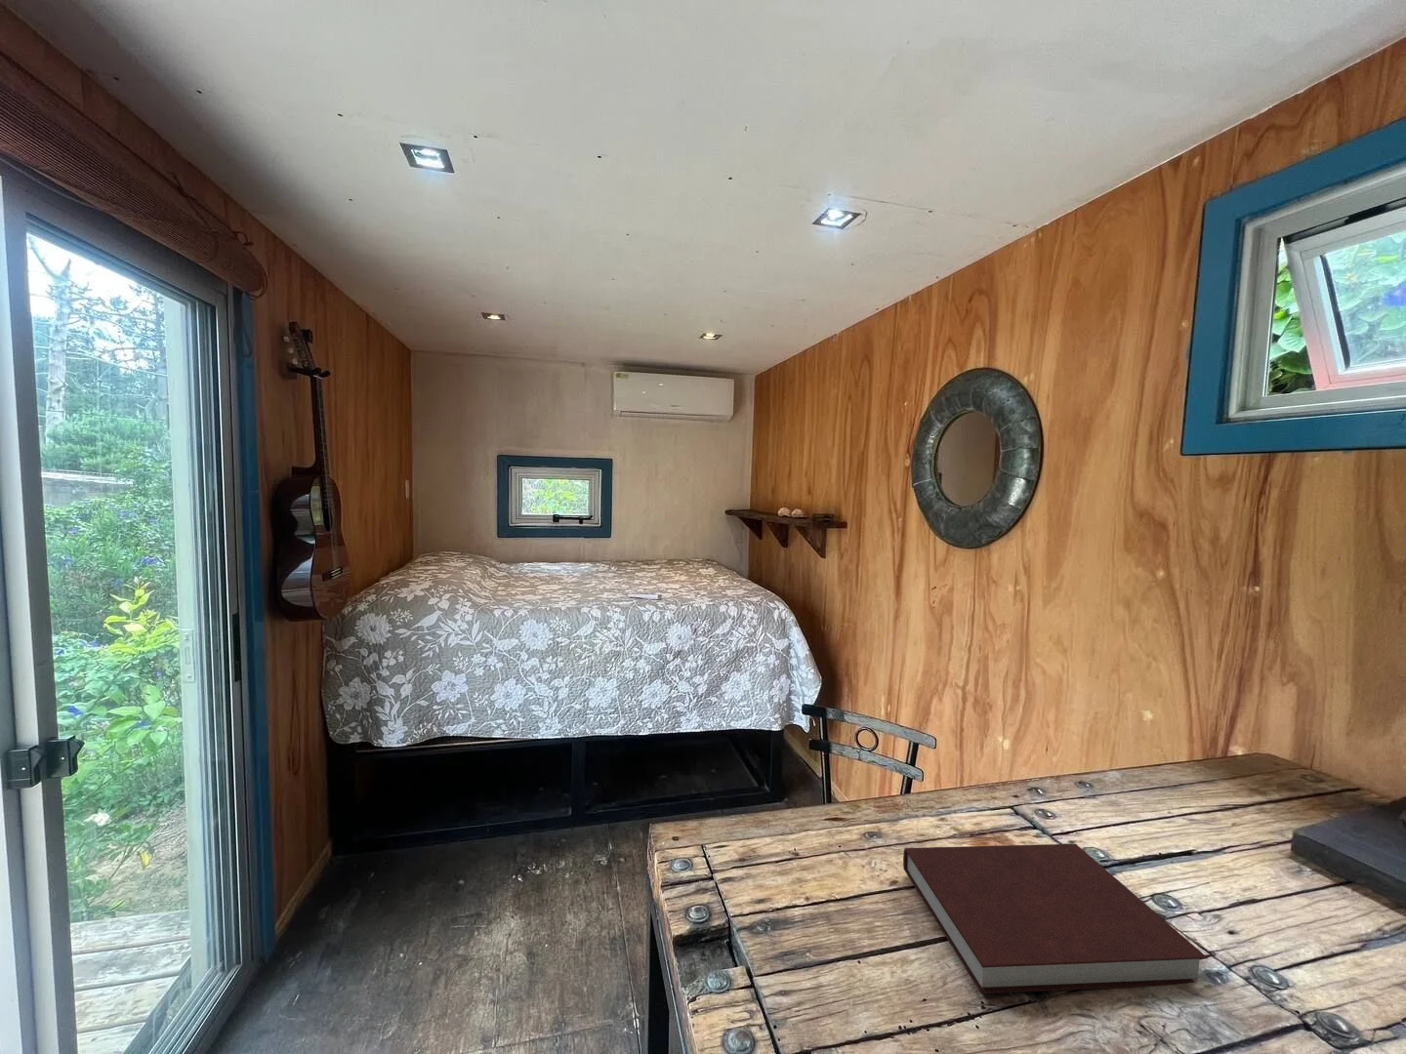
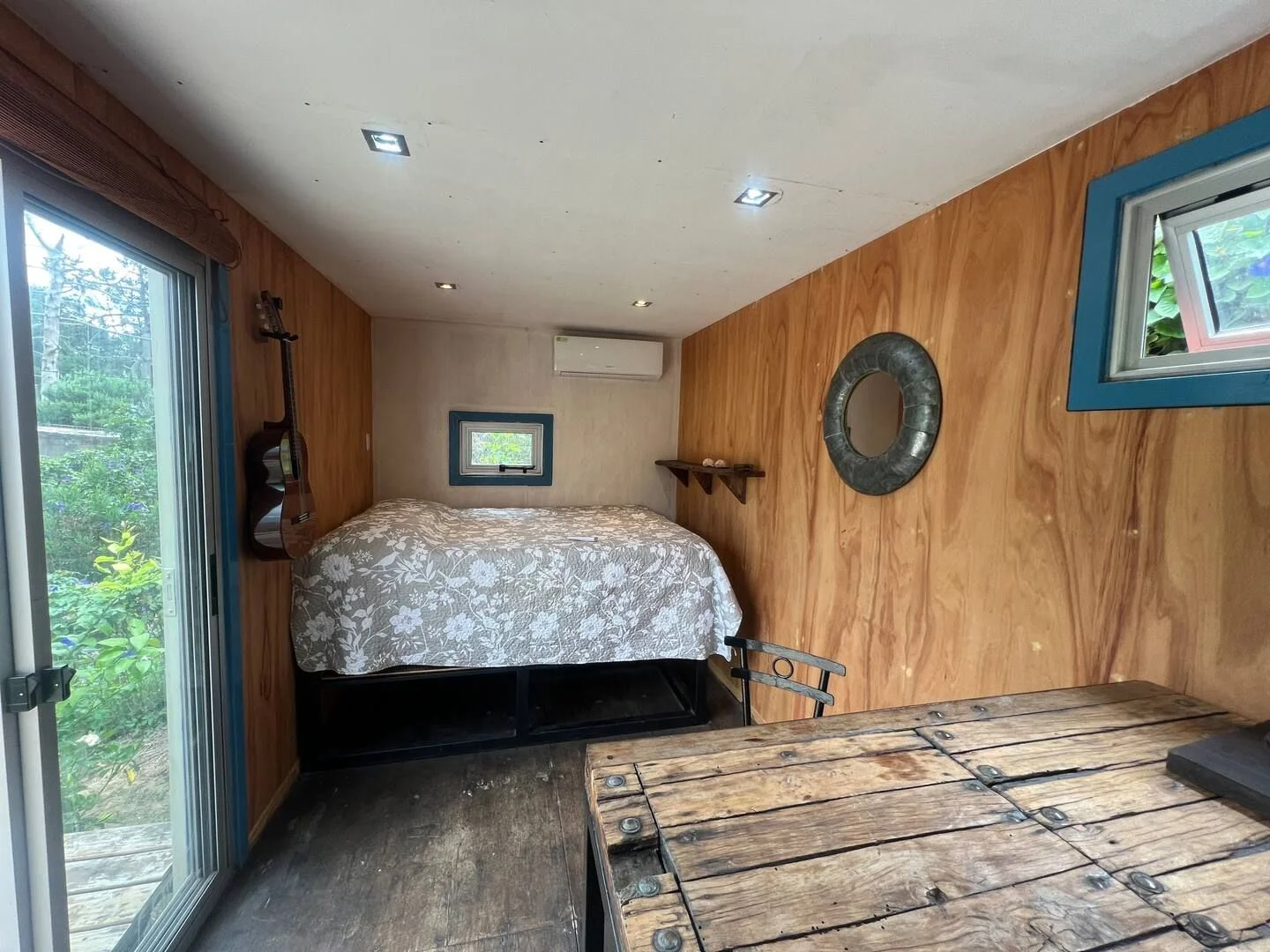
- notebook [902,844,1209,994]
